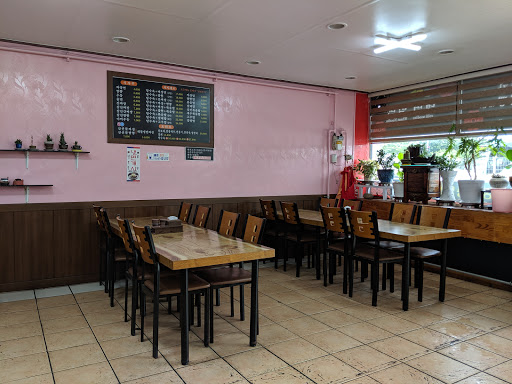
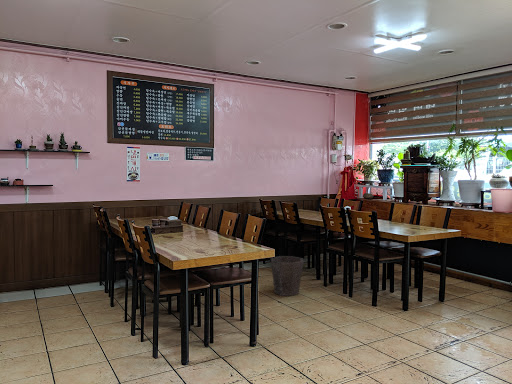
+ waste bin [270,255,305,297]
